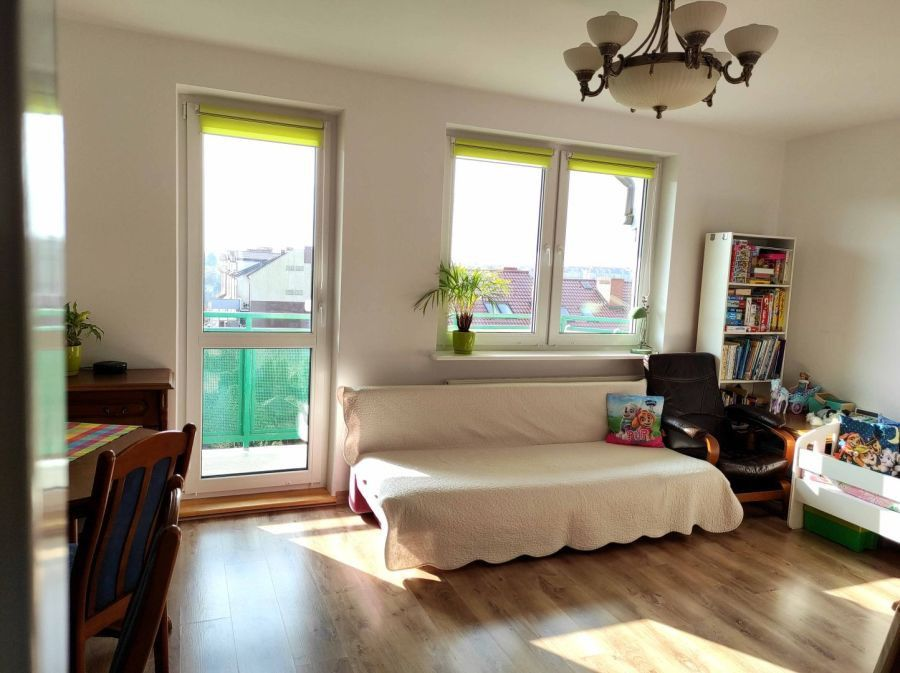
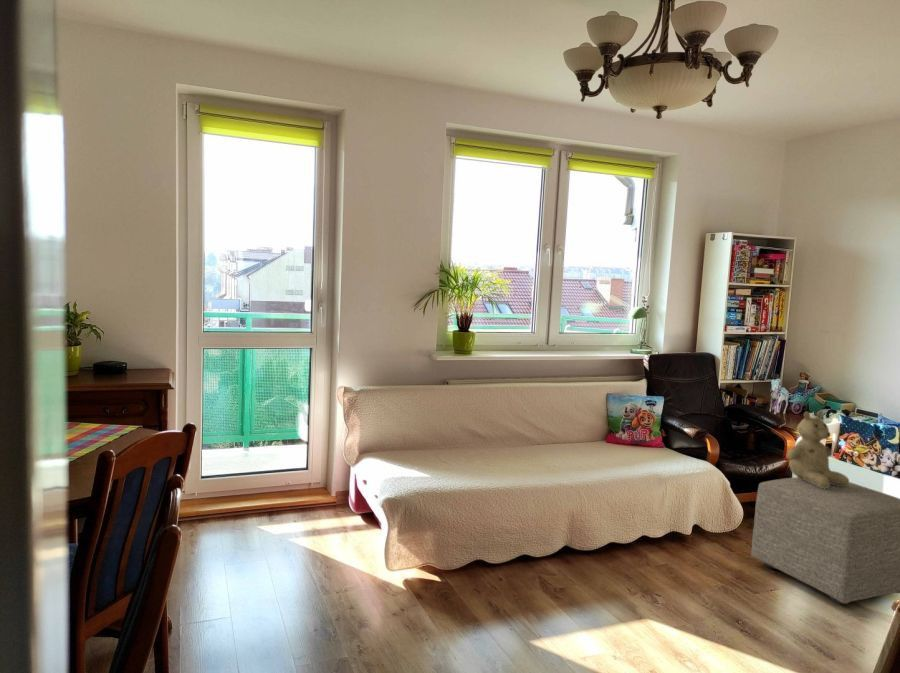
+ ottoman [750,476,900,606]
+ teddy bear [786,410,850,489]
